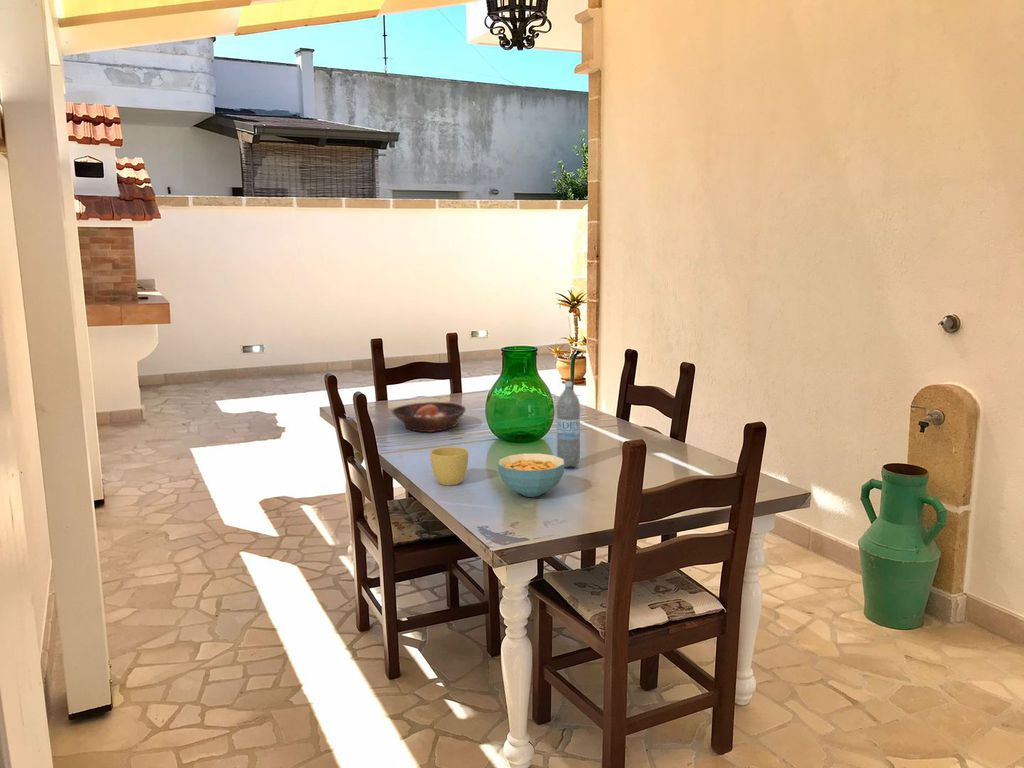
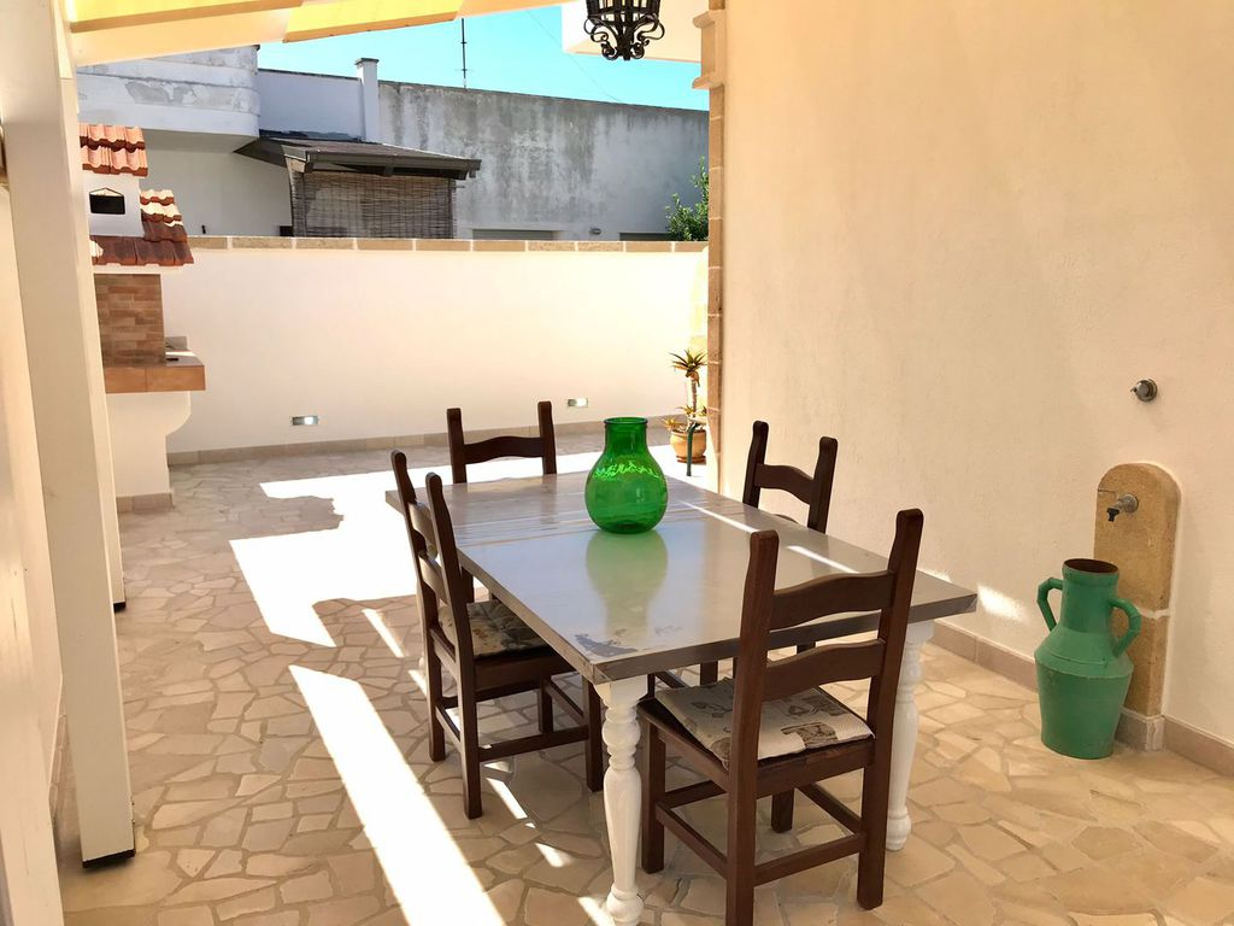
- water bottle [556,381,581,468]
- cup [429,446,469,487]
- bowl [390,401,467,433]
- cereal bowl [497,453,565,498]
